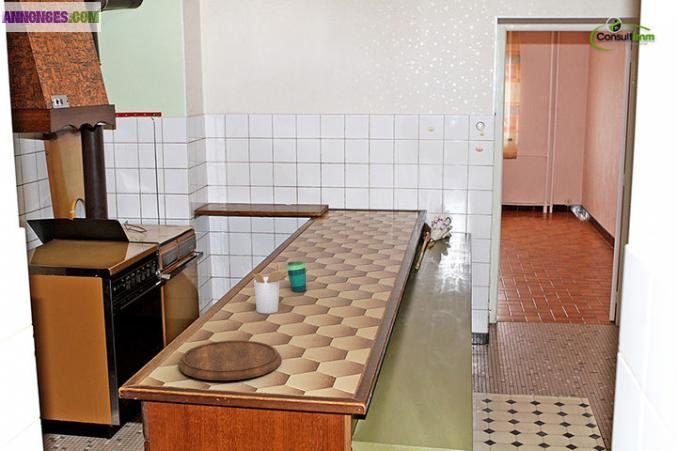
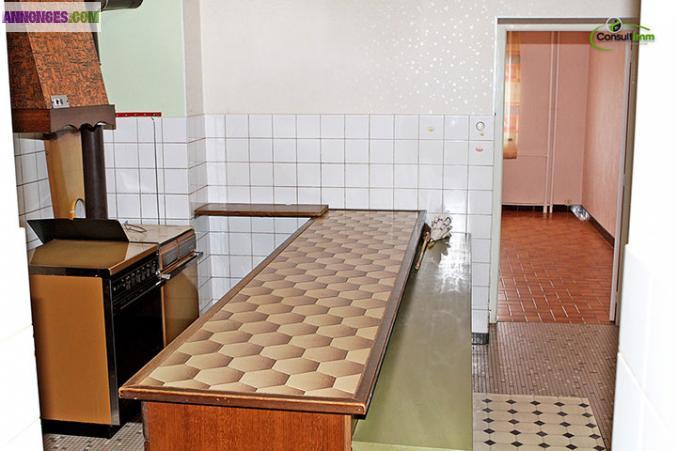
- utensil holder [252,262,288,315]
- cutting board [178,339,282,381]
- cup [285,260,307,294]
